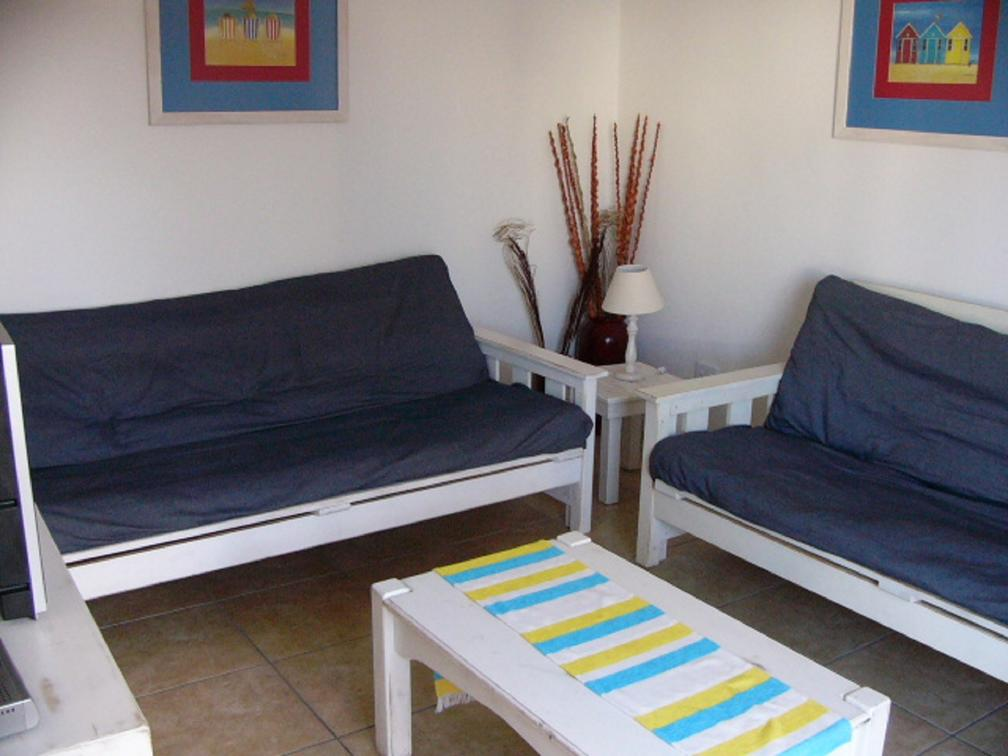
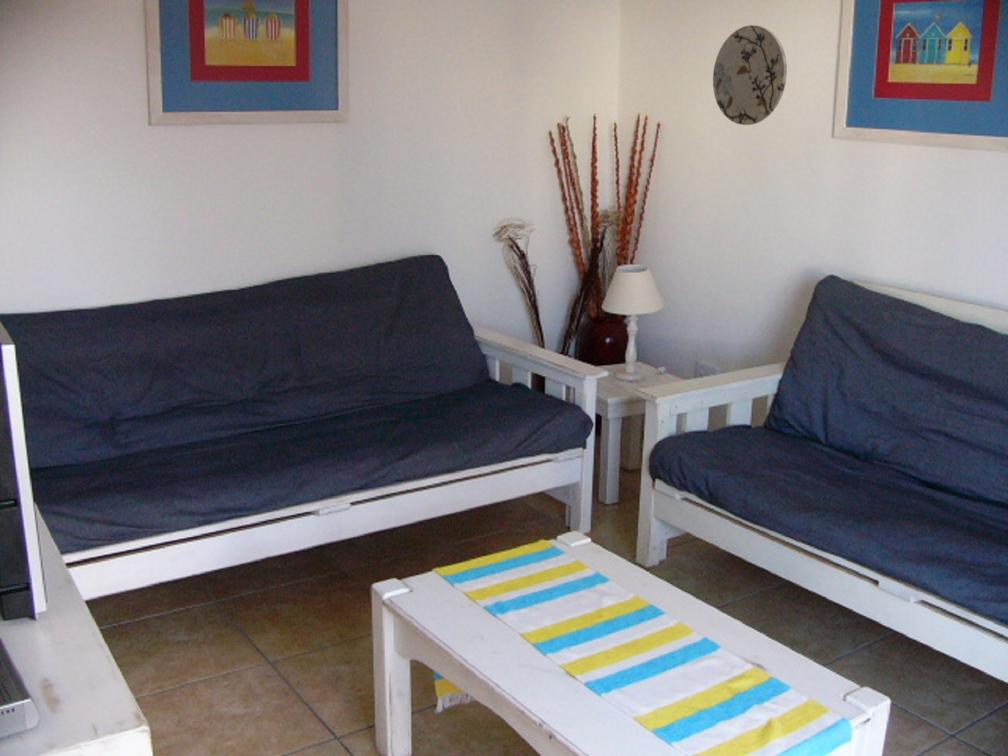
+ decorative plate [712,24,788,126]
